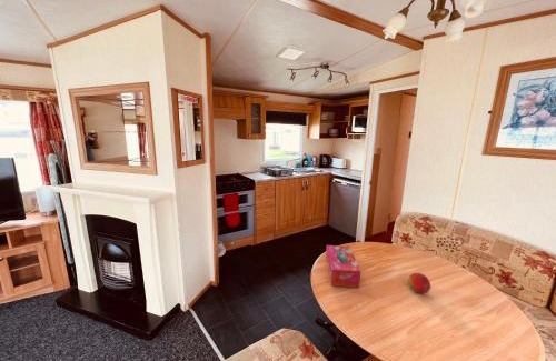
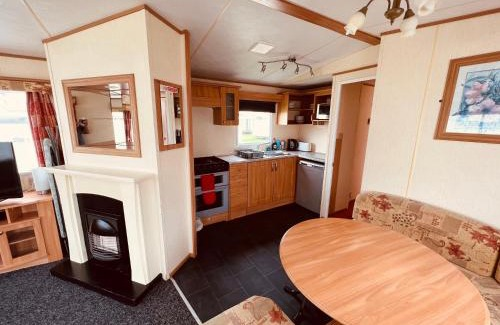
- fruit [407,272,431,294]
- tissue box [325,244,363,289]
